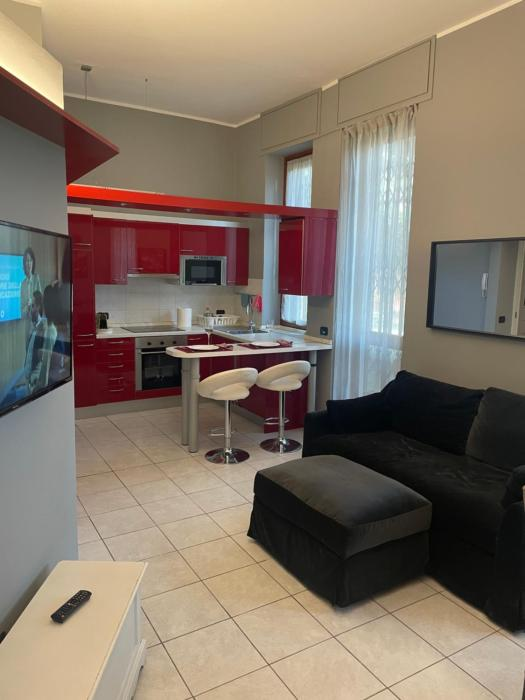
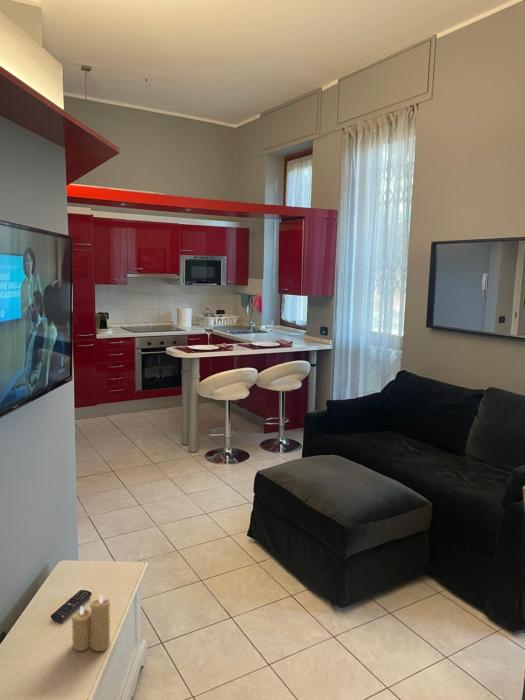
+ candle [71,594,111,652]
